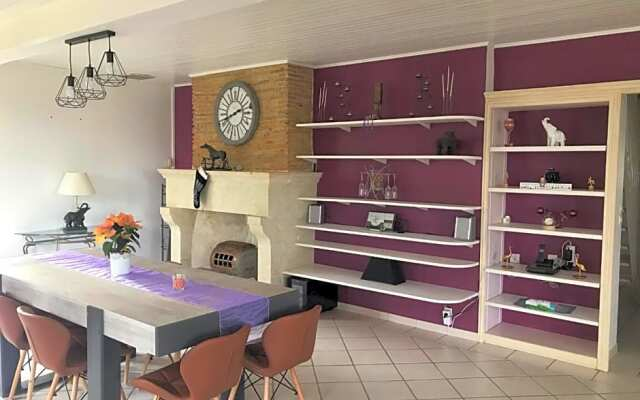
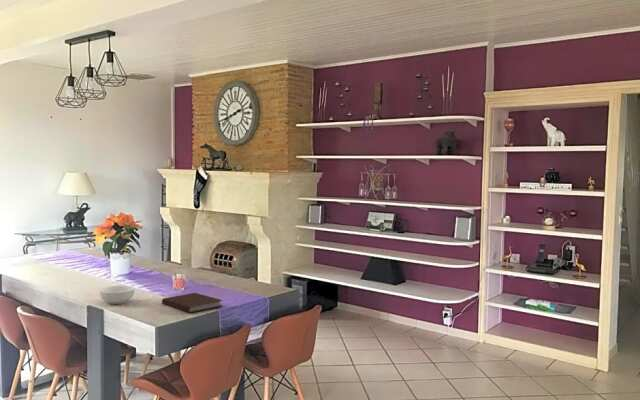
+ cereal bowl [99,285,136,305]
+ notebook [161,292,224,314]
